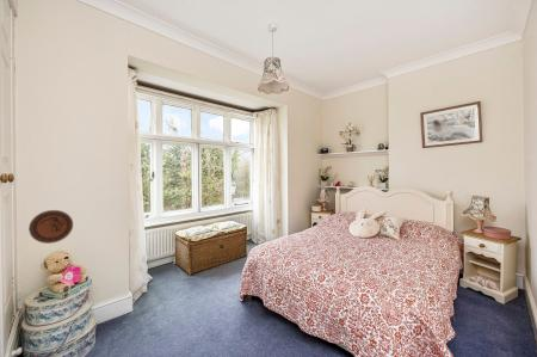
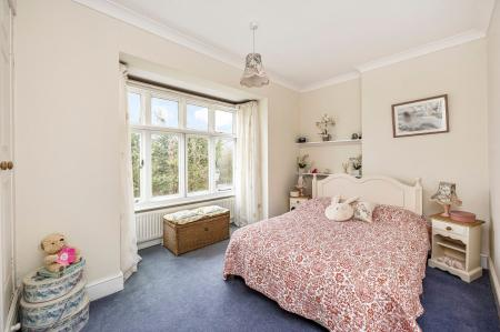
- decorative plate [27,209,74,245]
